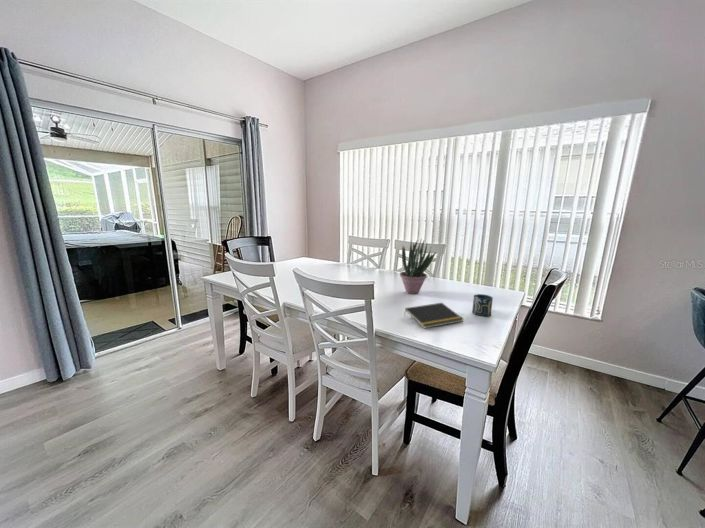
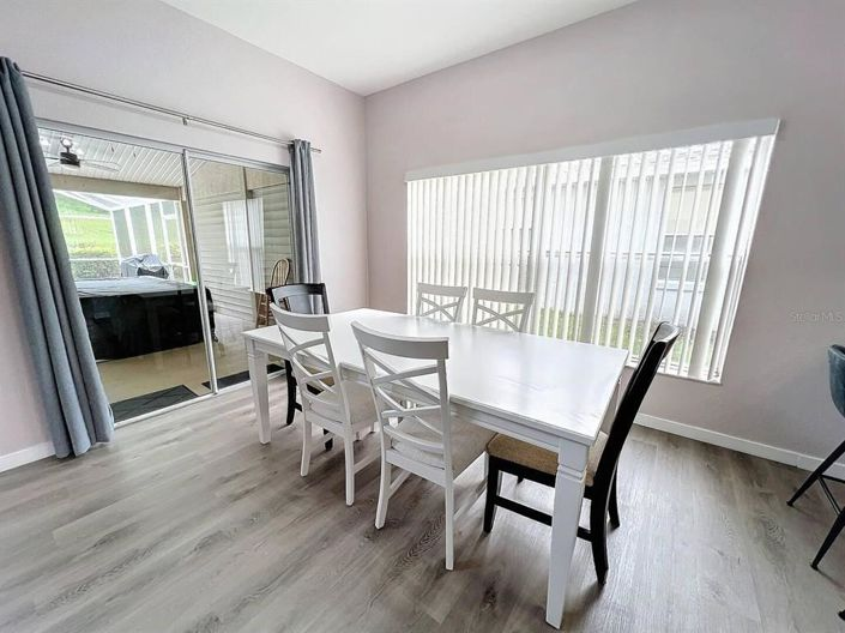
- notepad [403,302,464,329]
- potted plant [399,237,437,295]
- cup [471,293,494,317]
